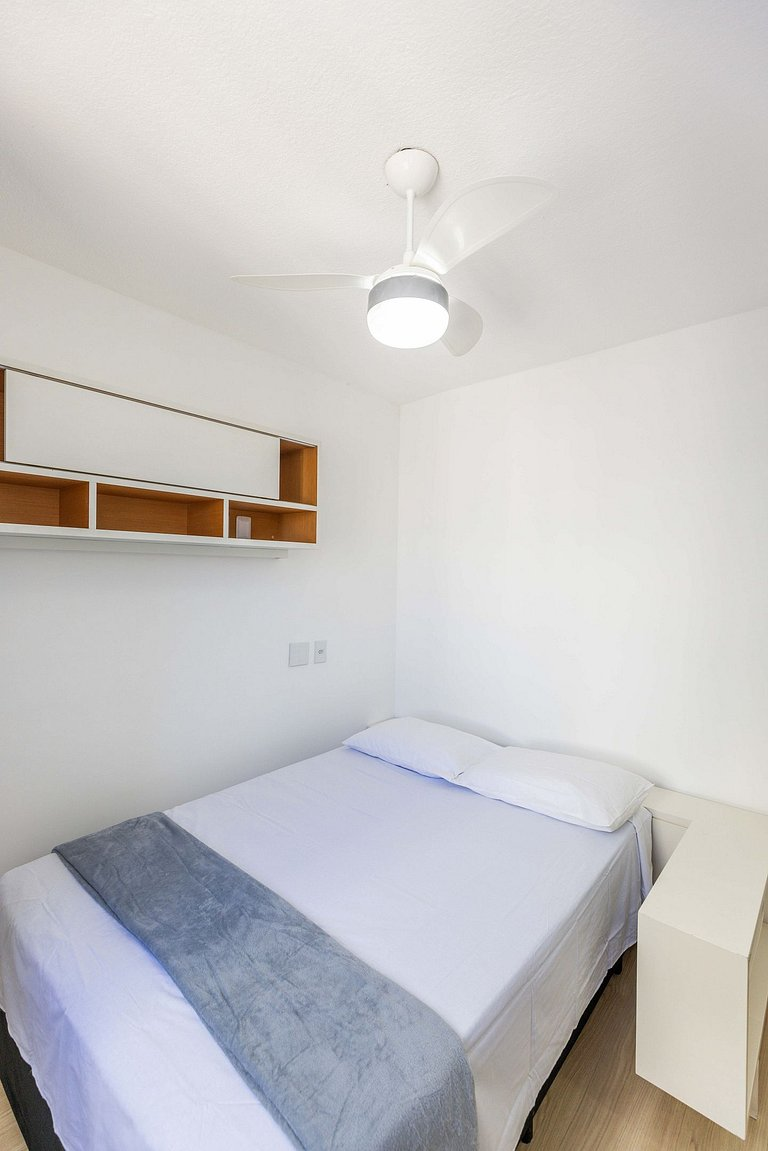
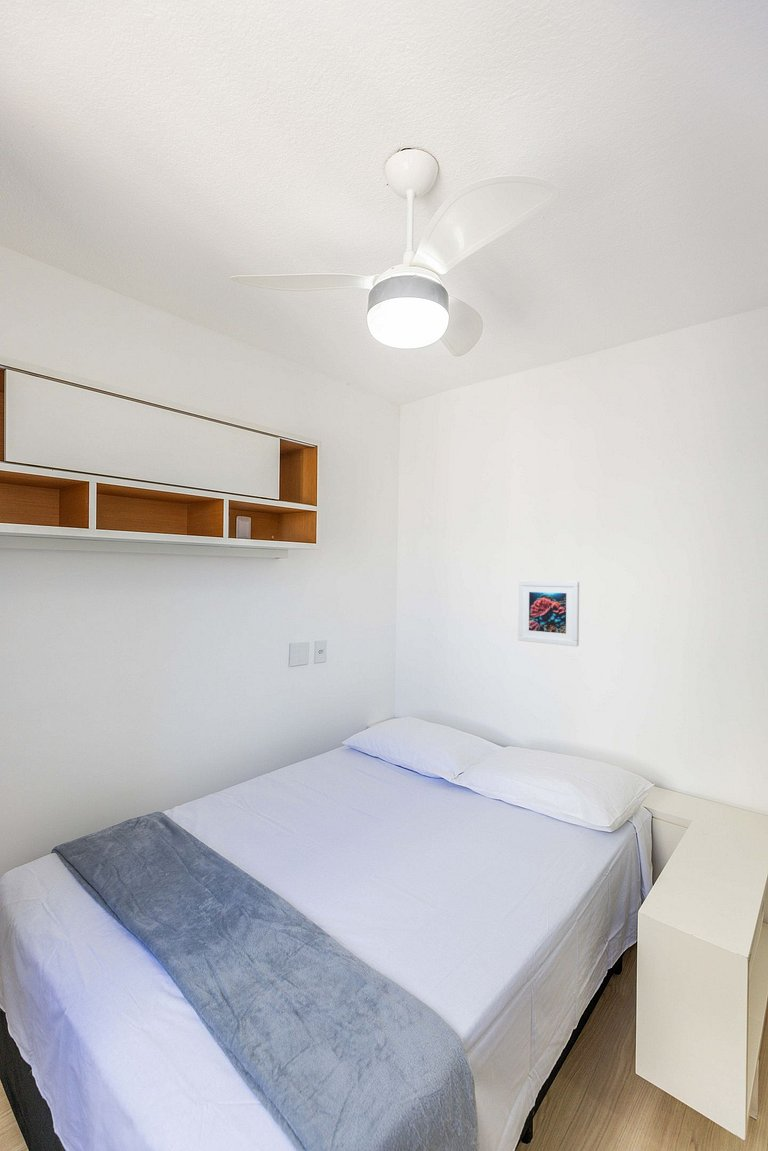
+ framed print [517,580,580,647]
